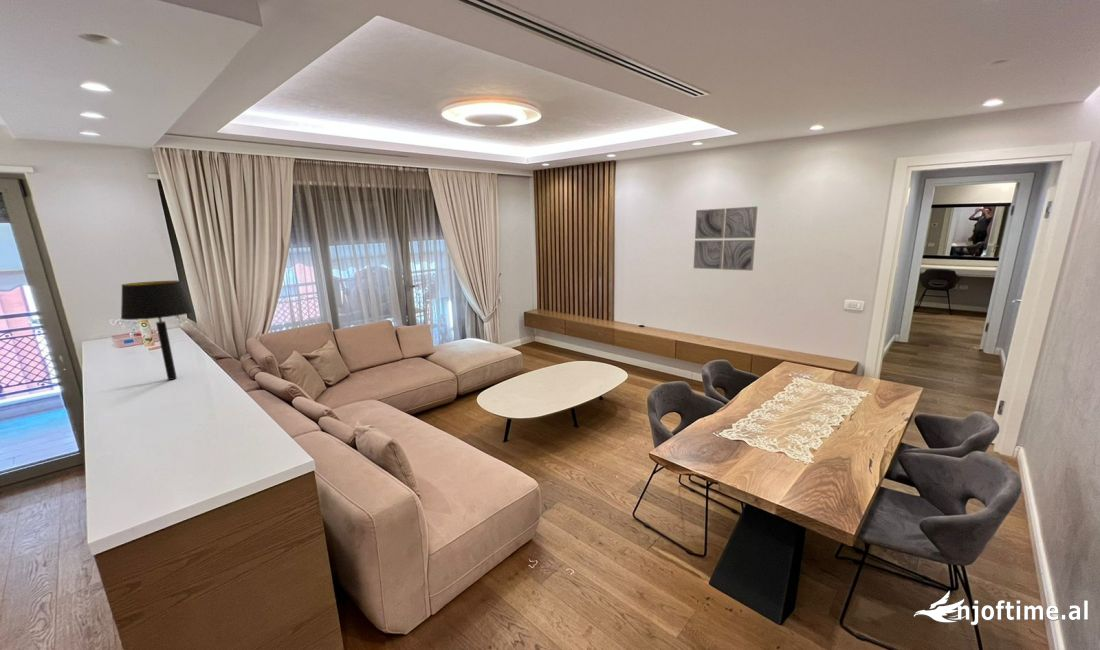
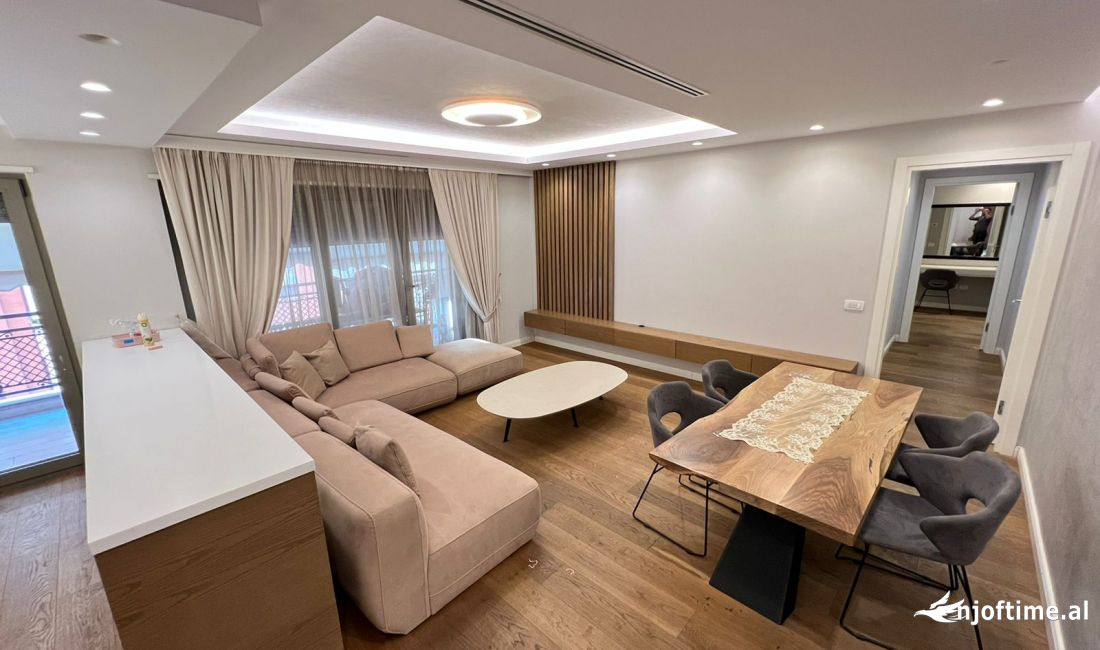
- table lamp [120,280,195,381]
- wall art [693,206,759,272]
